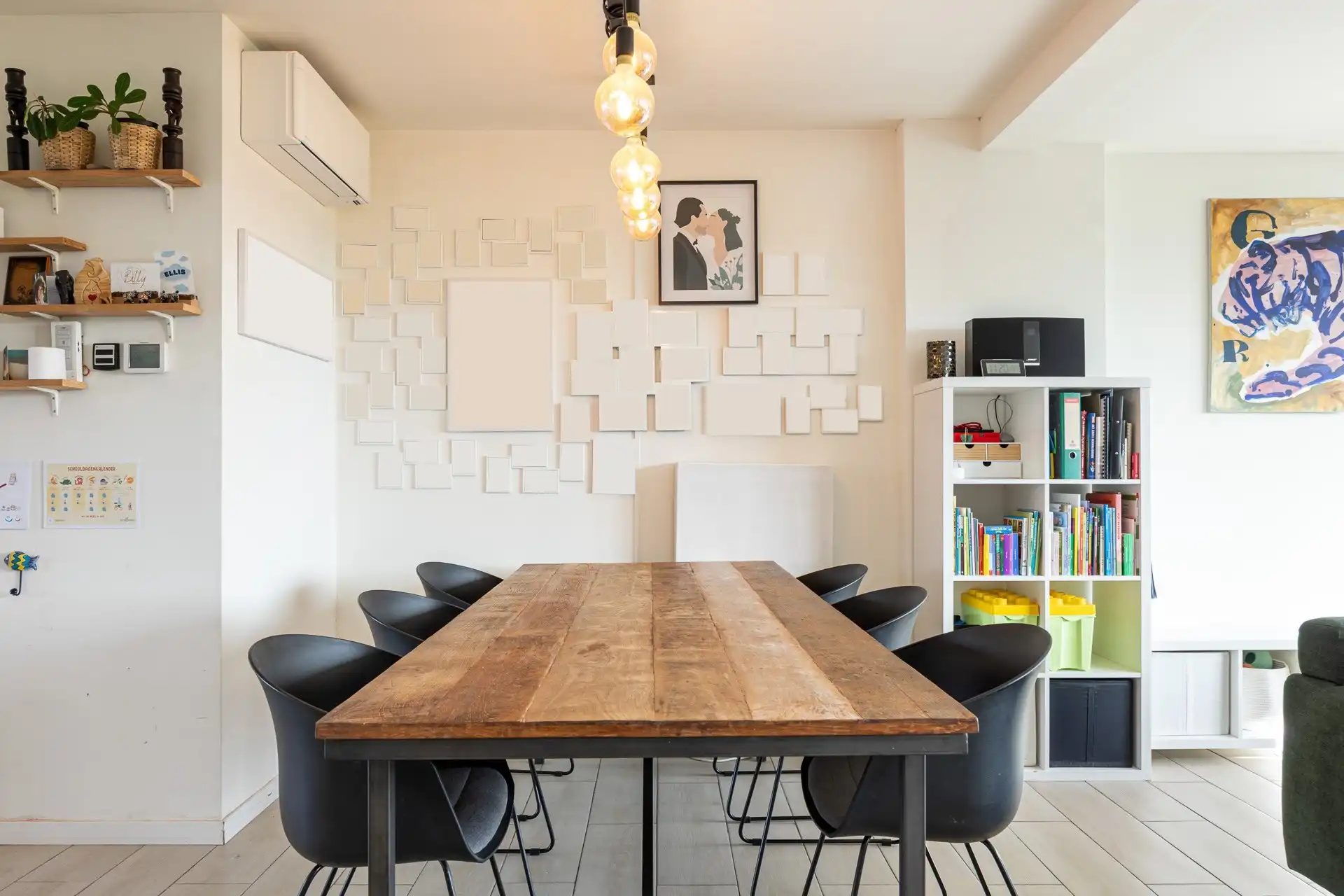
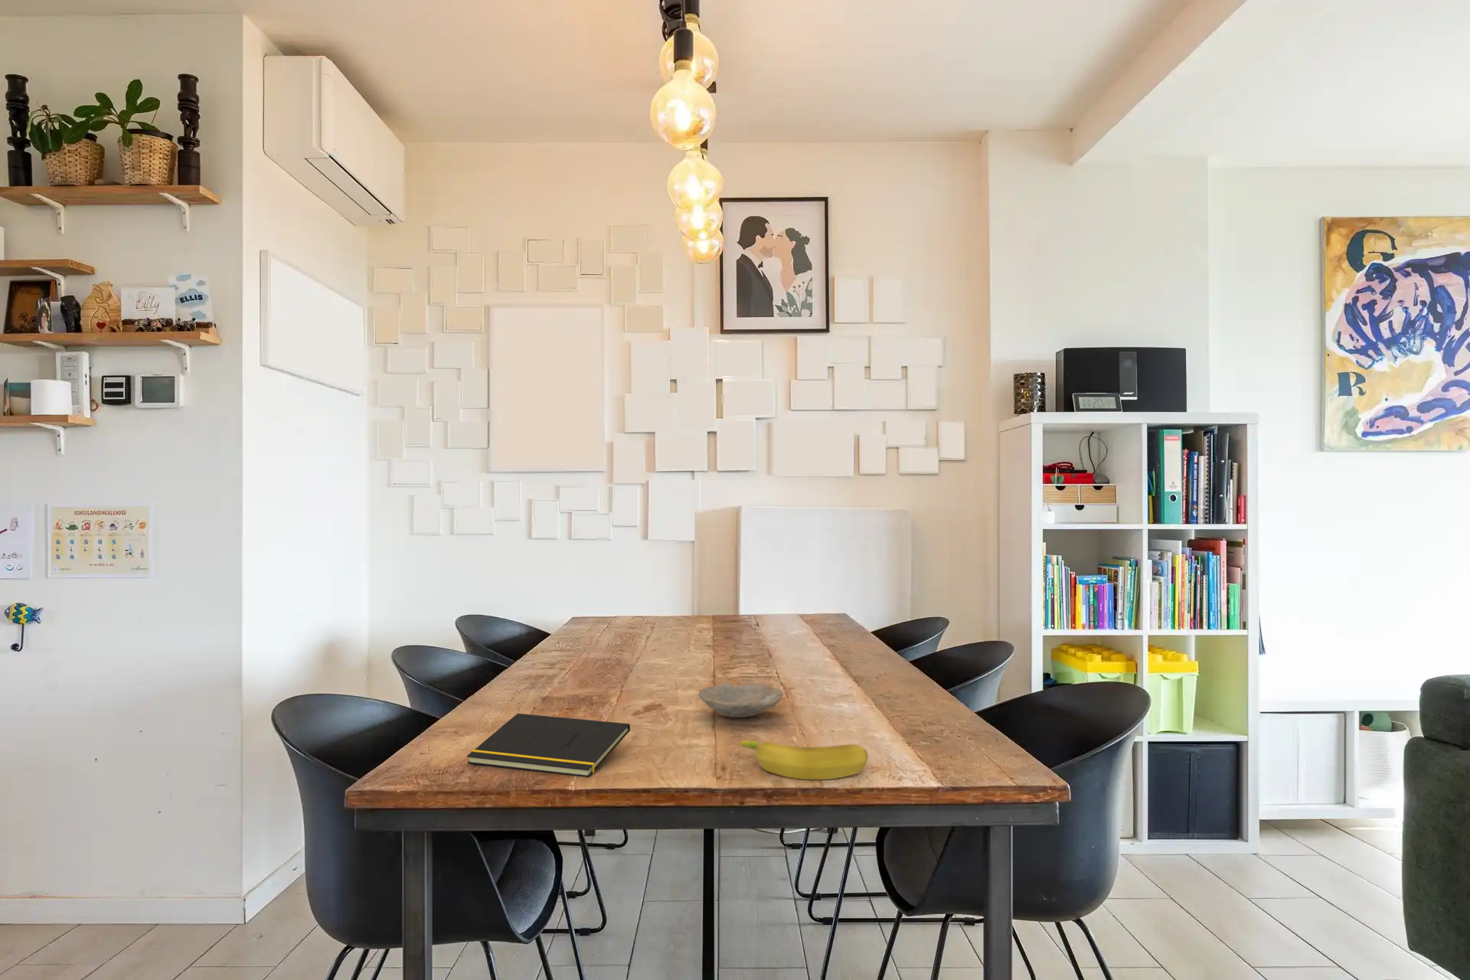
+ banana [738,739,868,780]
+ bowl [698,682,784,719]
+ notepad [466,713,631,778]
